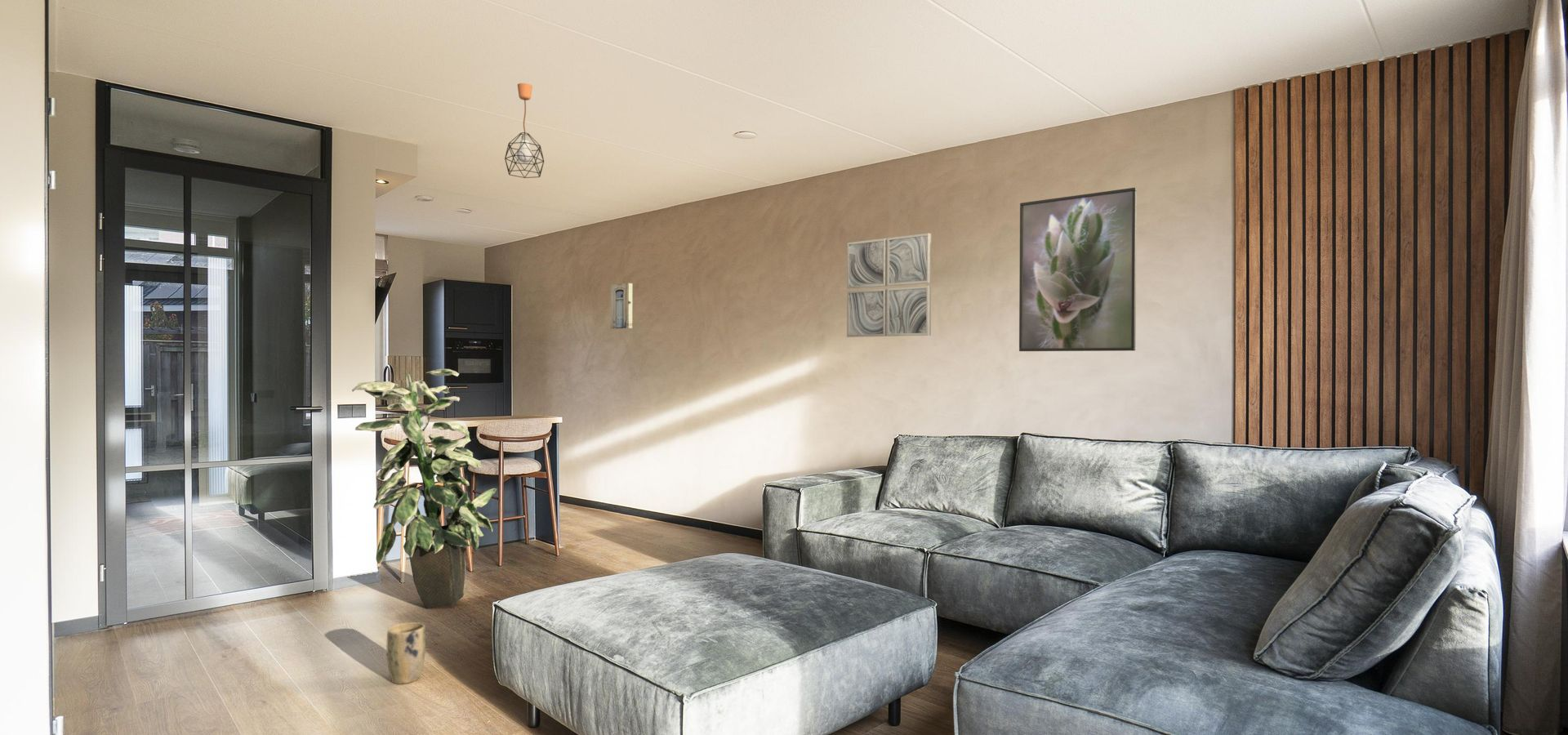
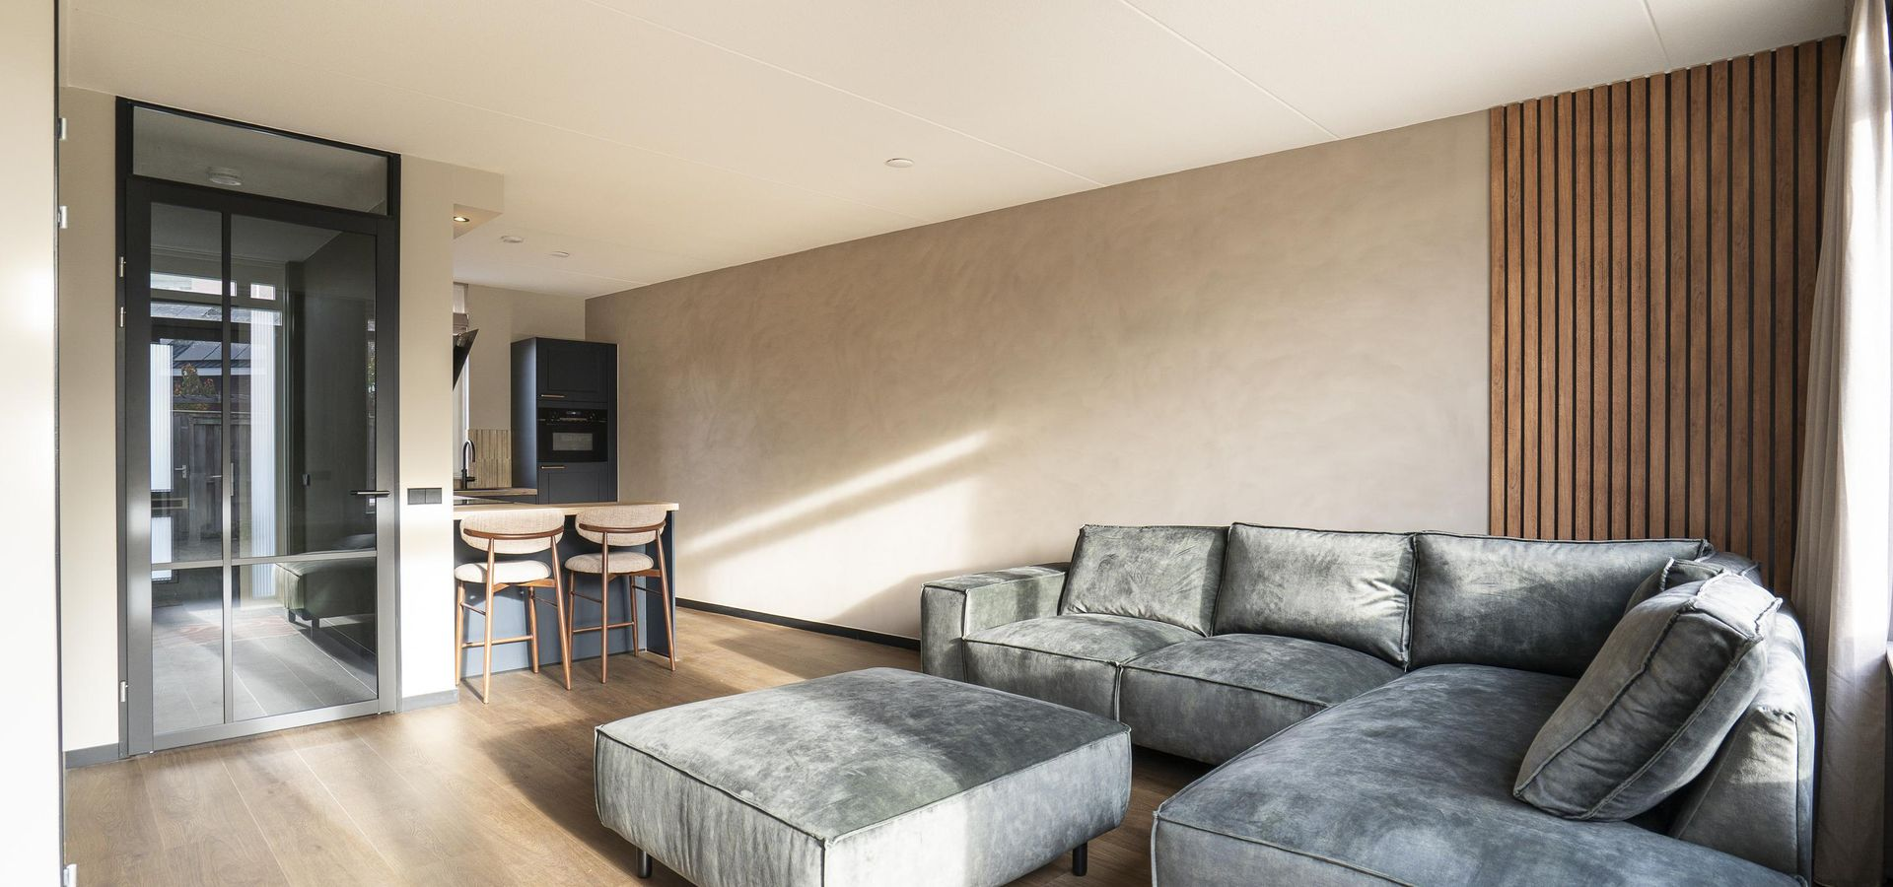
- wall art [846,233,932,338]
- plant pot [386,621,426,684]
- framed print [1018,187,1138,352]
- wall art [610,283,633,330]
- pendant light [504,82,545,179]
- indoor plant [351,368,498,609]
